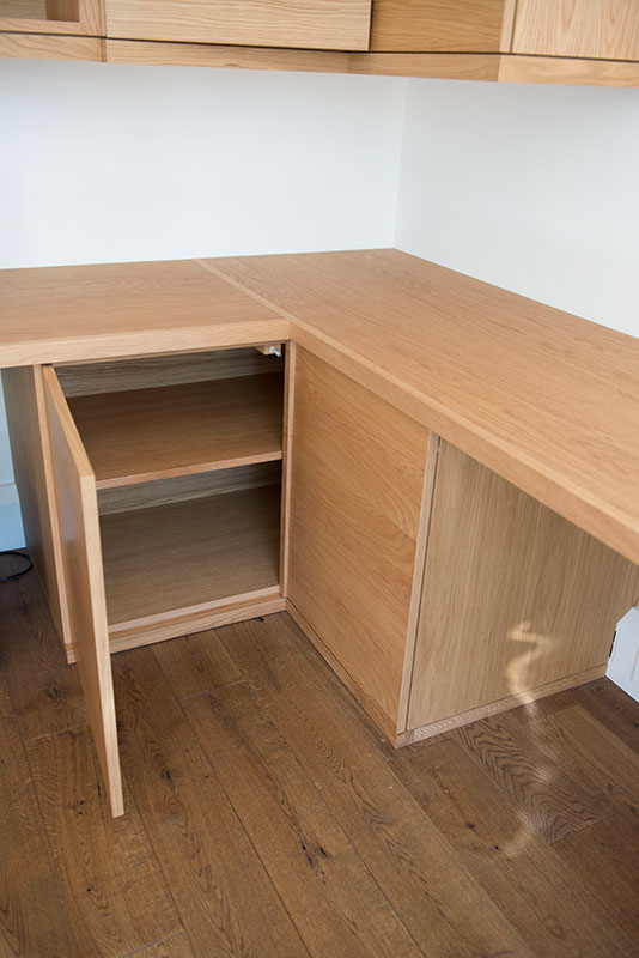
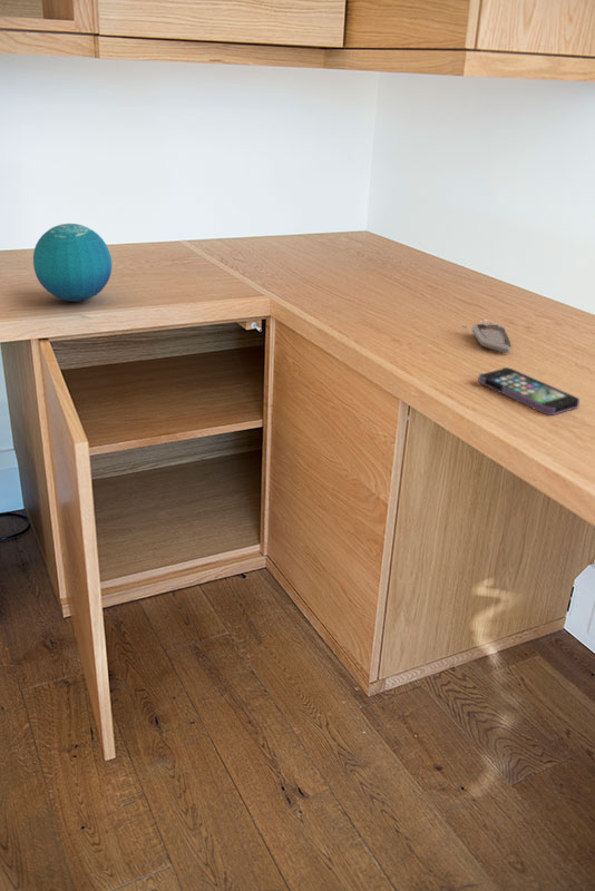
+ smartphone [477,366,581,417]
+ decorative orb [32,223,113,303]
+ key chain [461,317,511,354]
